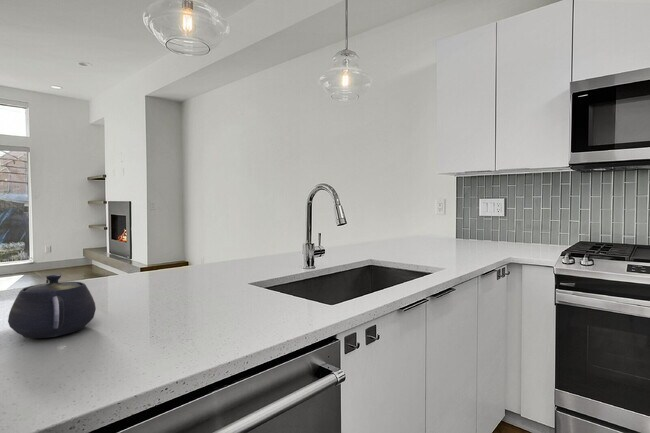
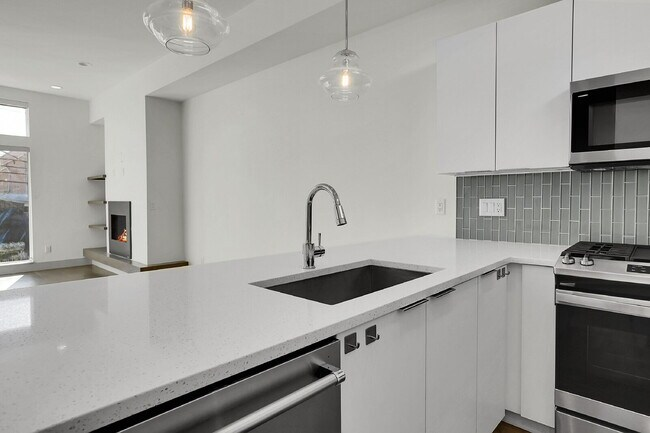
- teapot [7,274,97,339]
